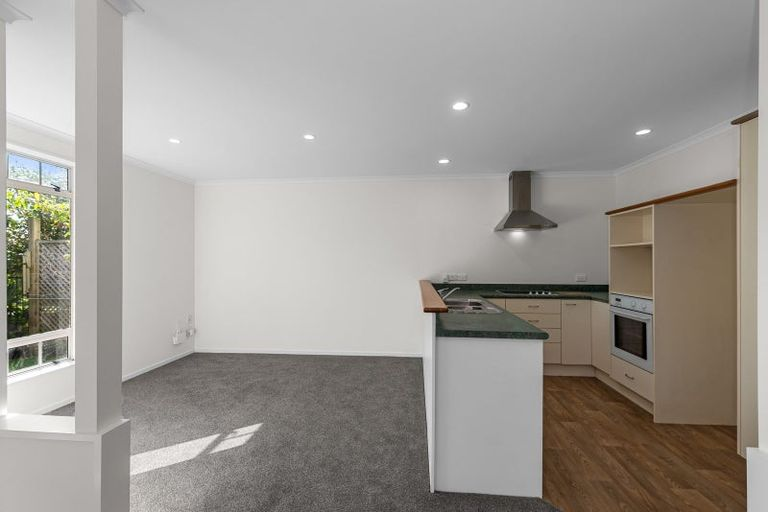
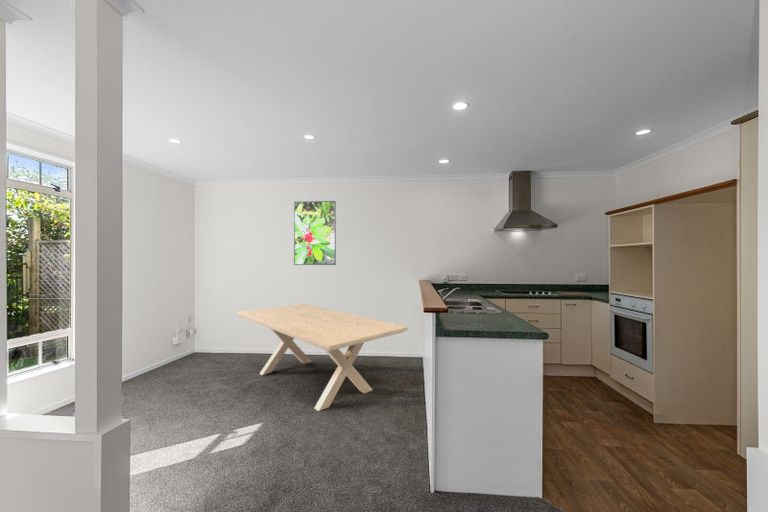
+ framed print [293,200,337,266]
+ dining table [236,303,409,412]
